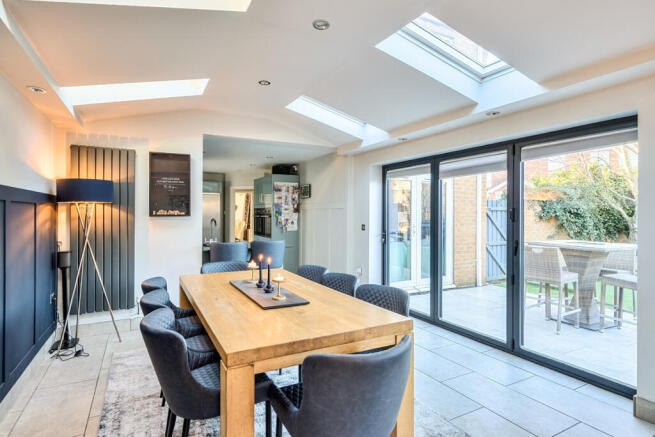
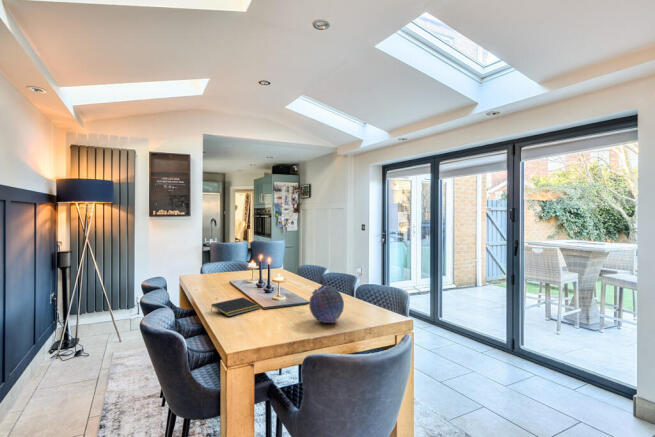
+ notepad [210,296,261,317]
+ decorative ball [308,284,345,324]
